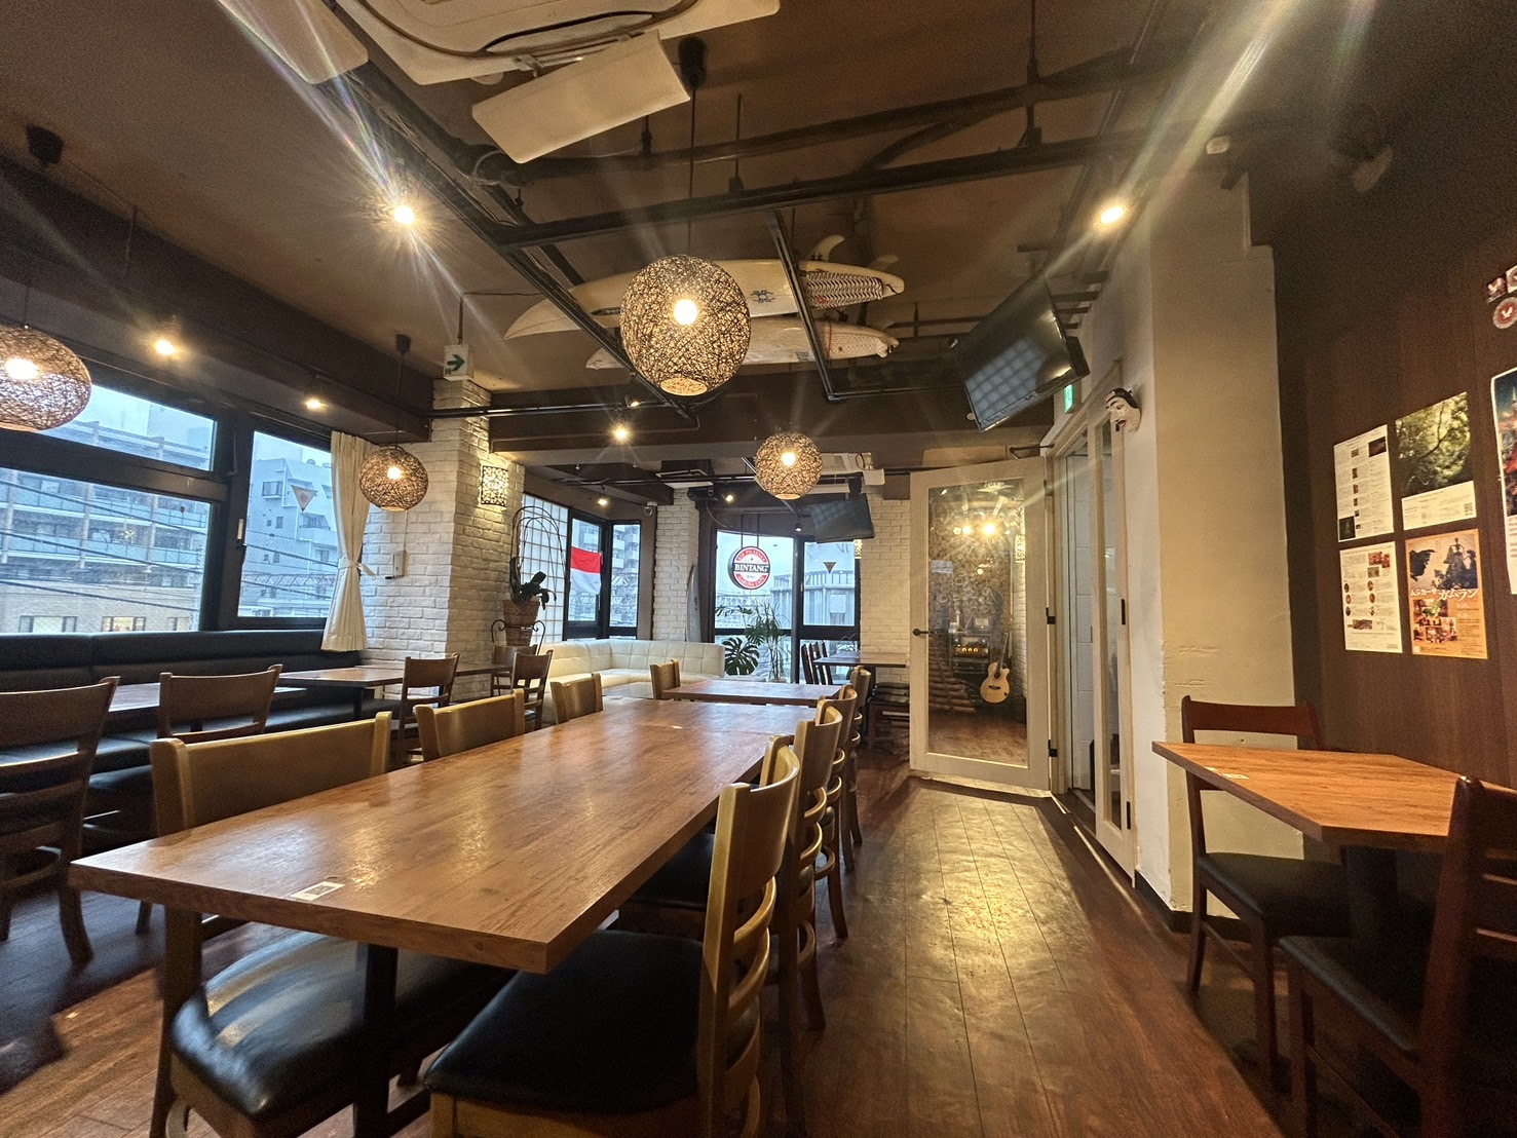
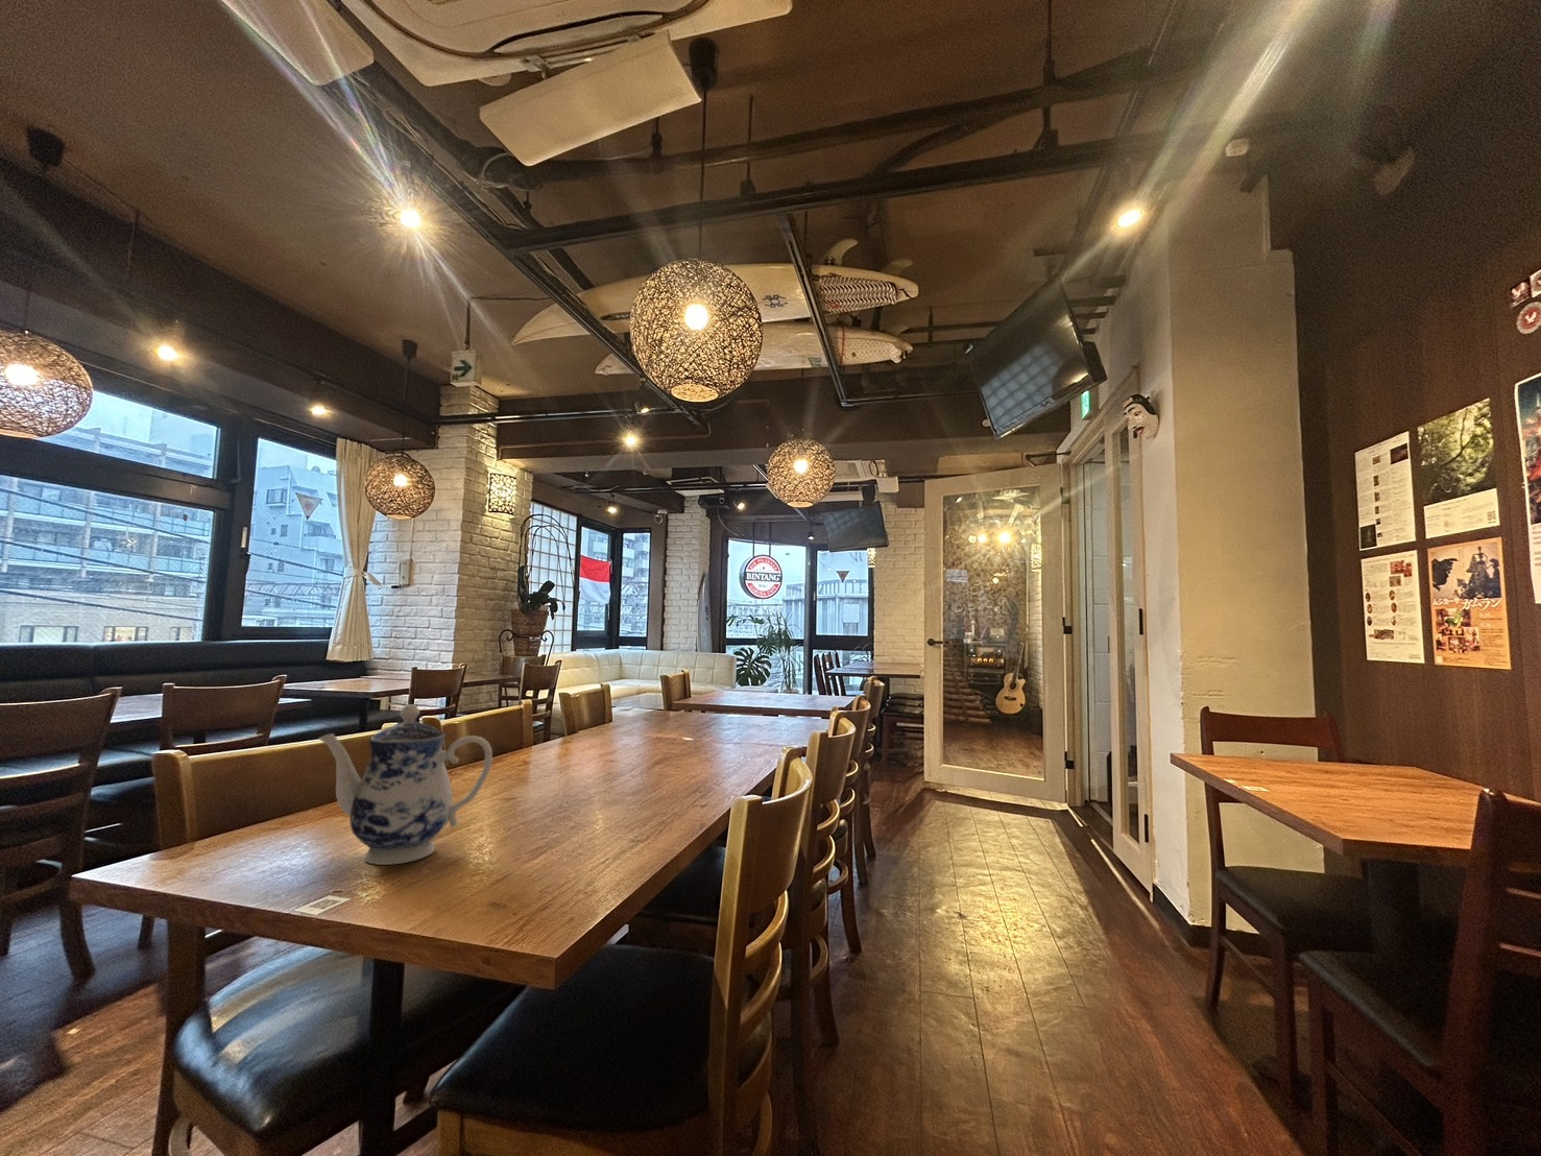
+ teapot [317,703,493,866]
